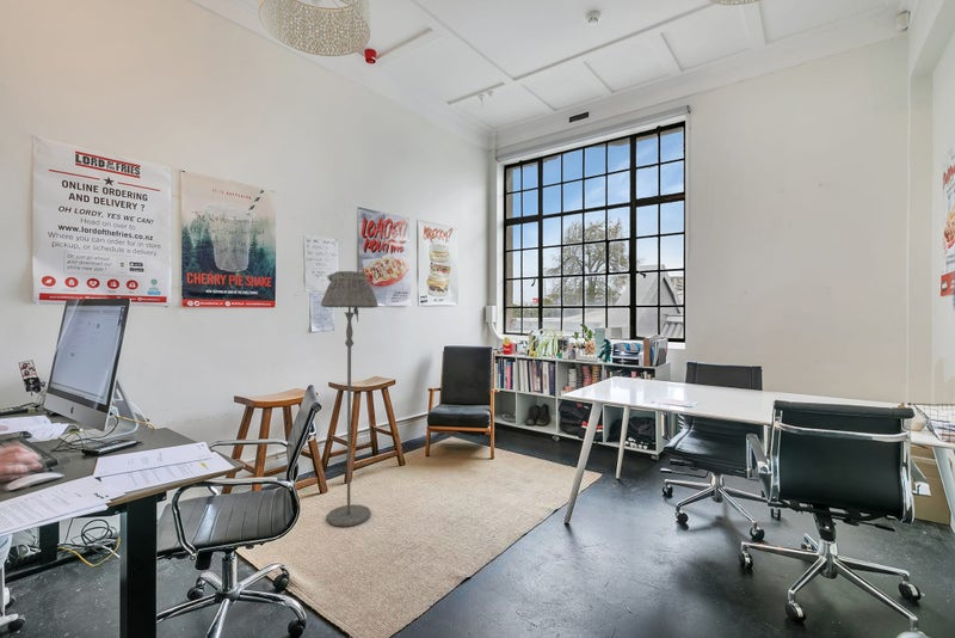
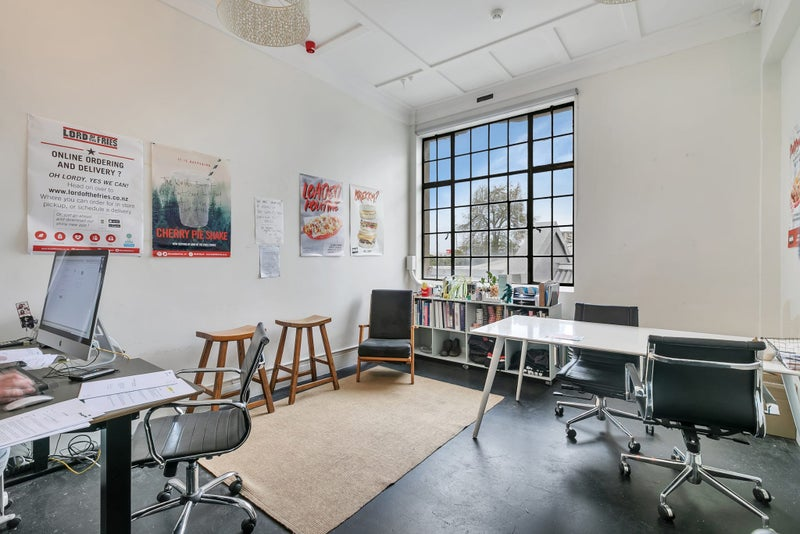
- floor lamp [320,270,380,528]
